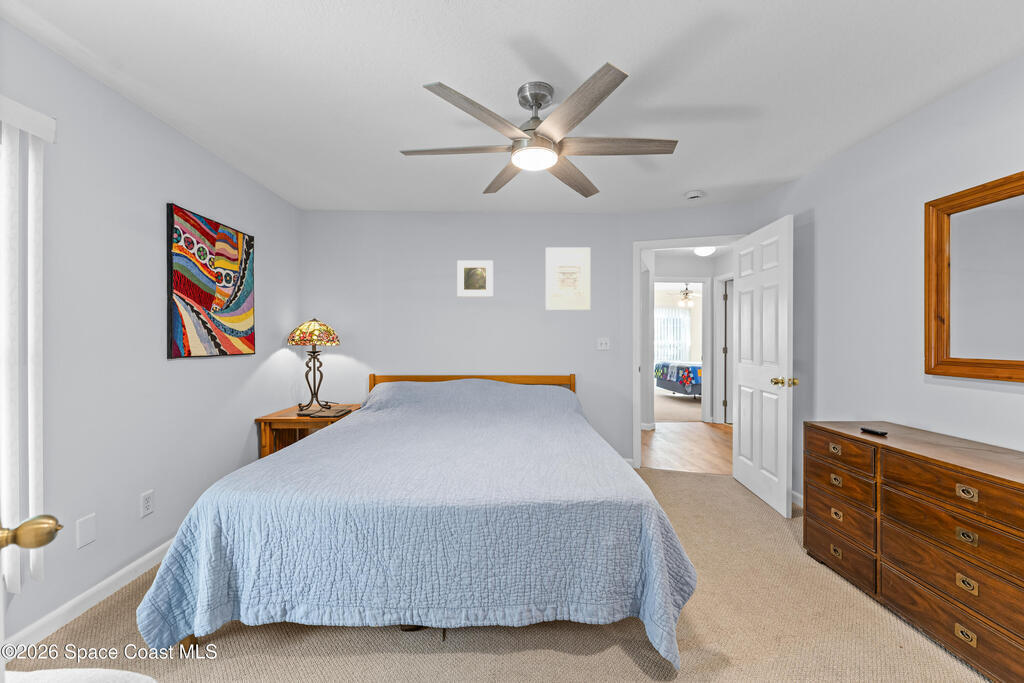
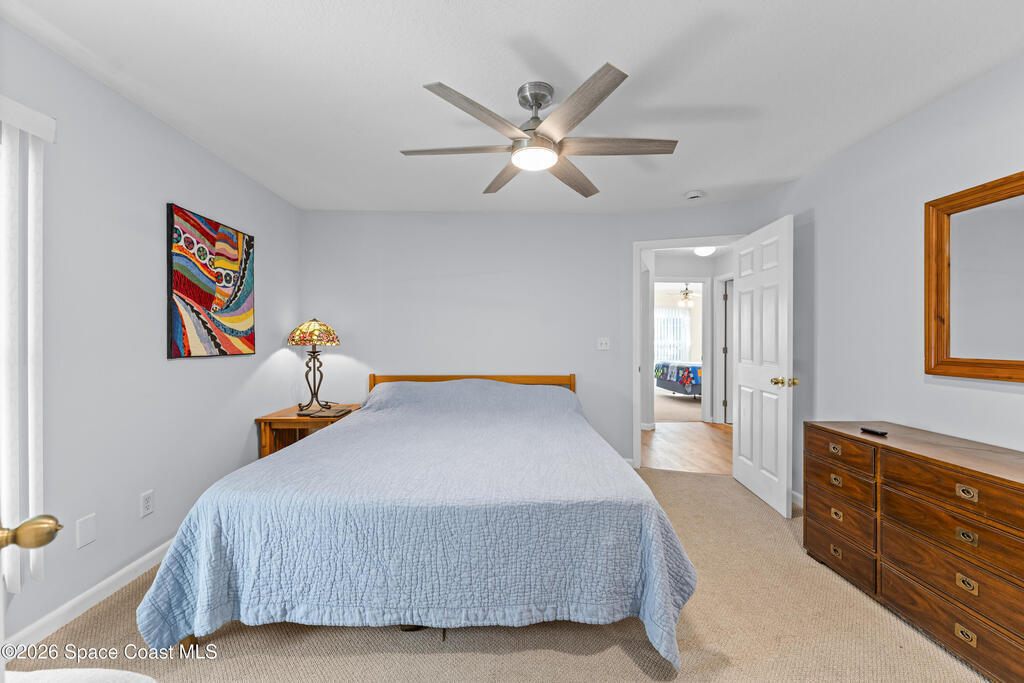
- wall art [545,247,591,311]
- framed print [456,260,494,298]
